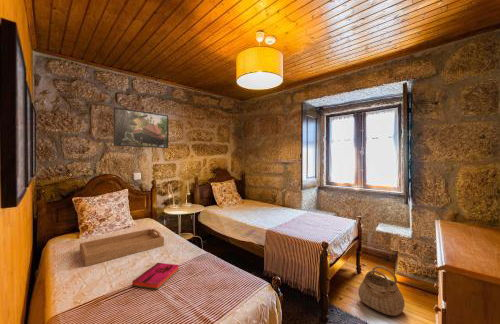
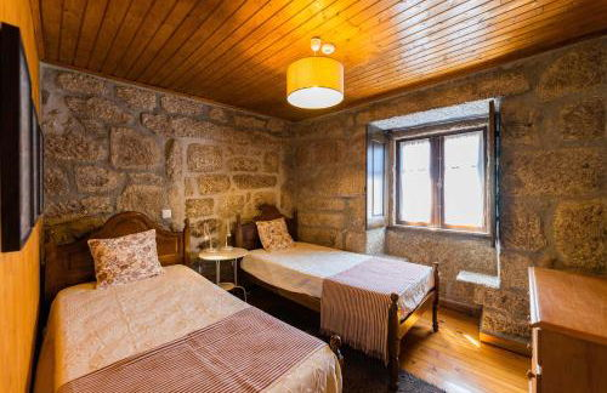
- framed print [113,106,169,149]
- serving tray [79,228,165,267]
- hardback book [132,262,180,290]
- basket [358,265,406,317]
